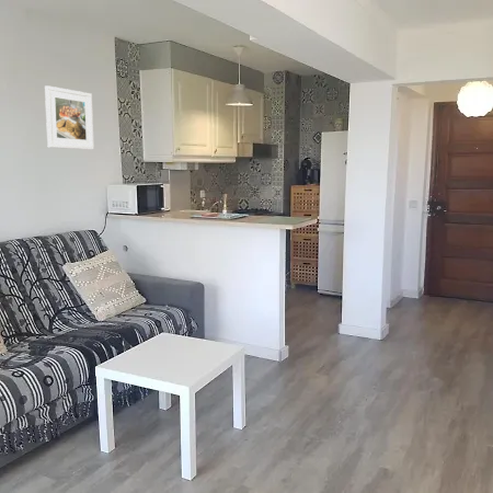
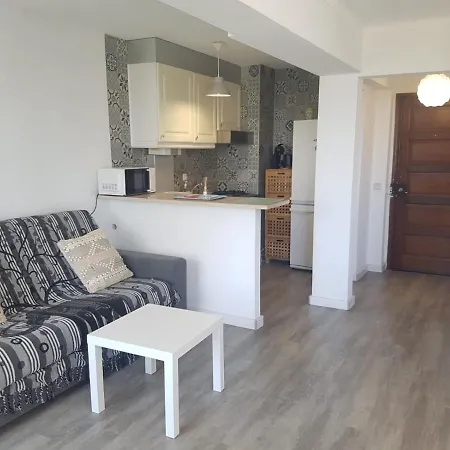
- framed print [44,84,95,151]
